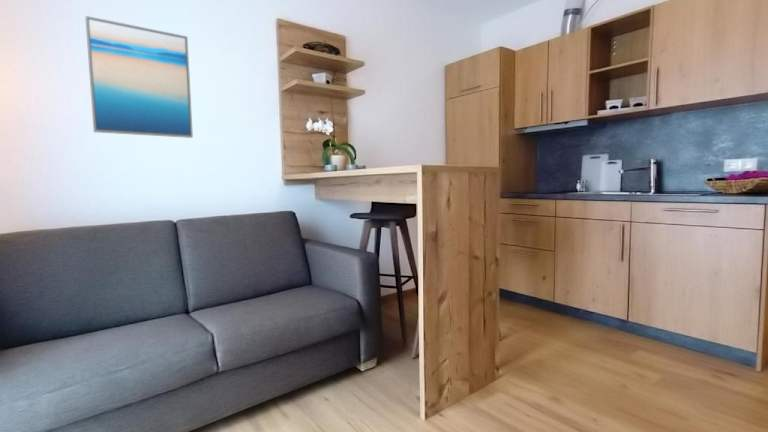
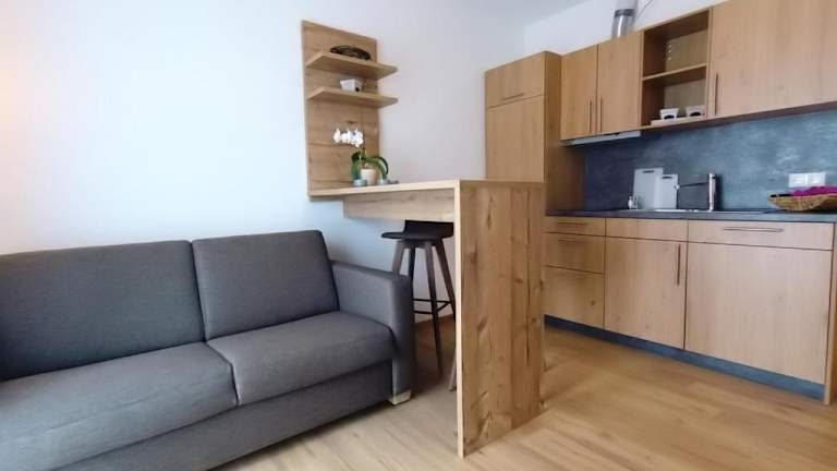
- wall art [84,15,194,139]
